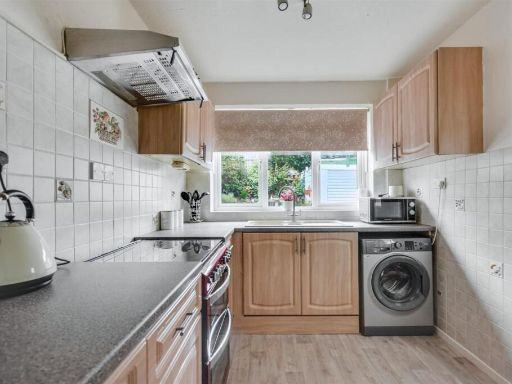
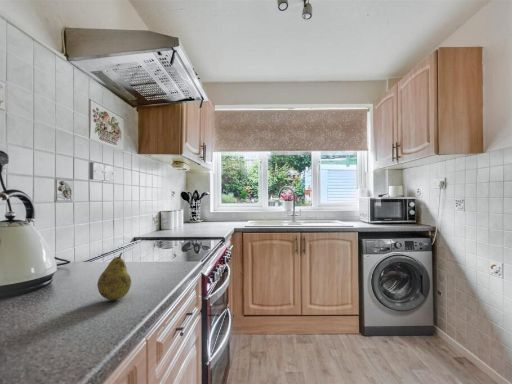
+ fruit [96,251,133,301]
